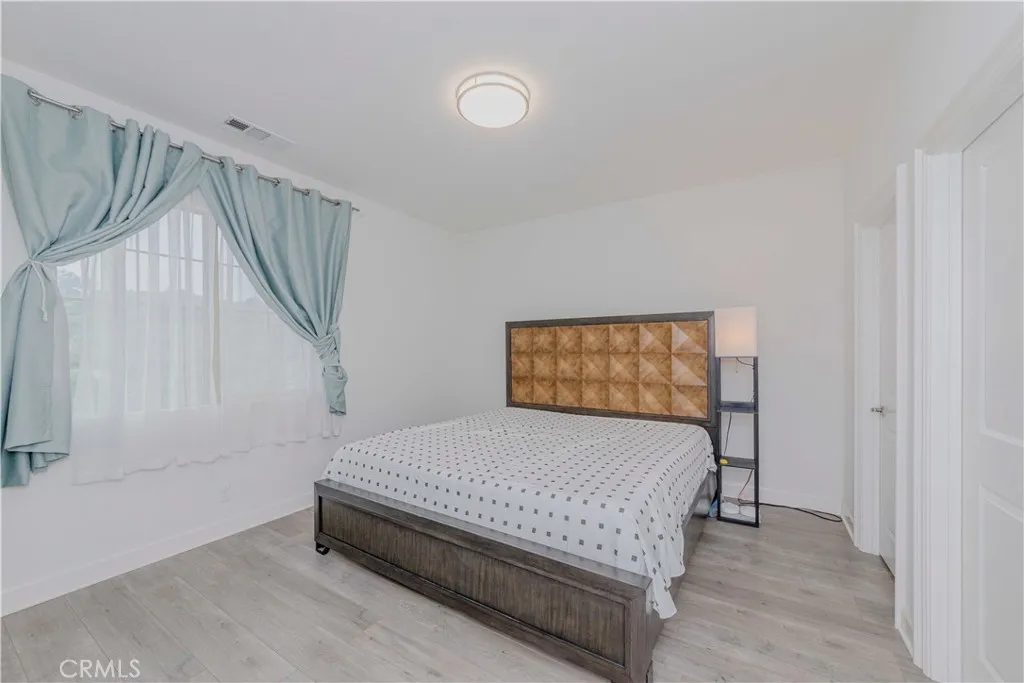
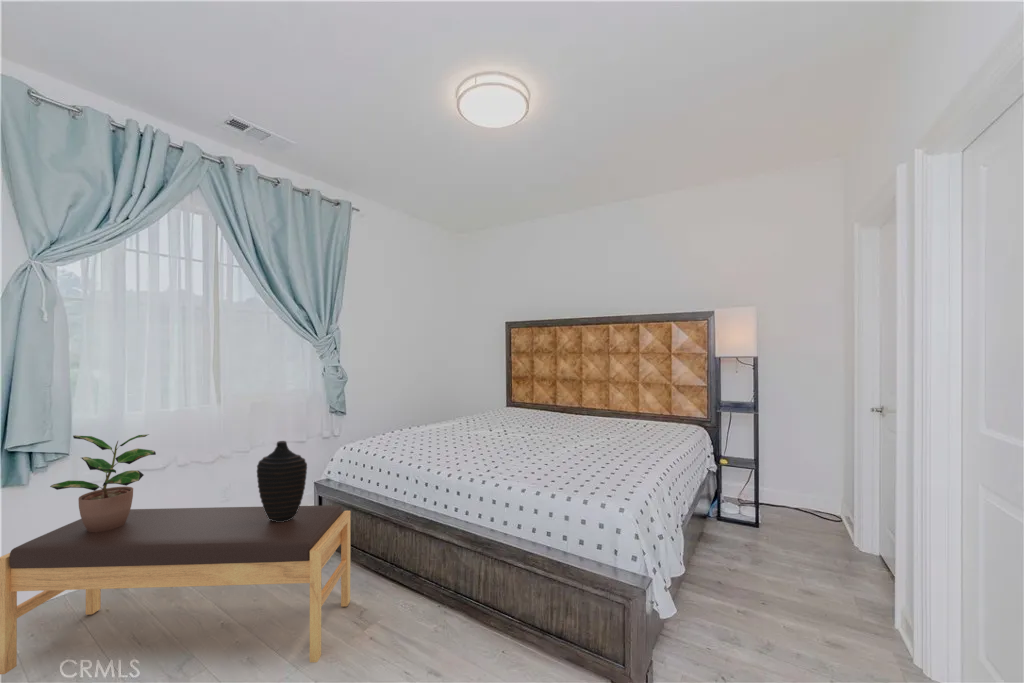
+ potted plant [49,433,157,532]
+ decorative vase [256,440,308,522]
+ bench [0,505,351,675]
